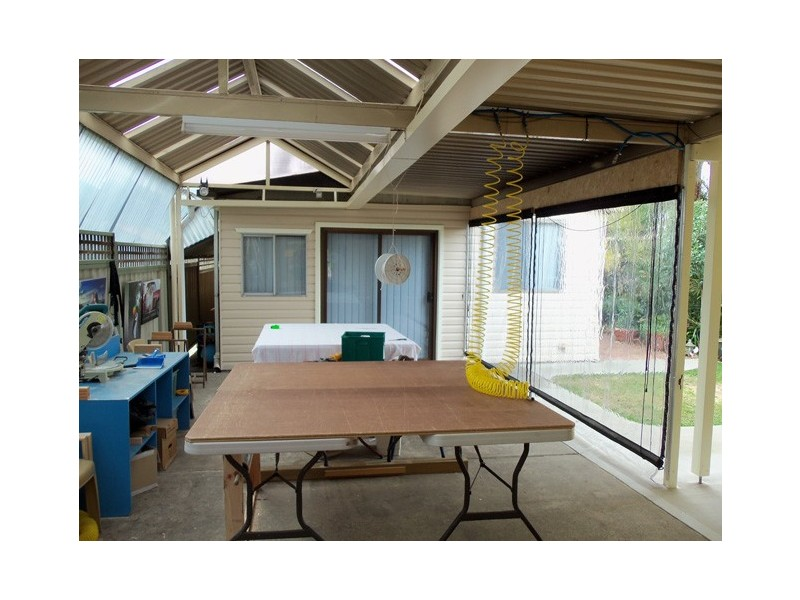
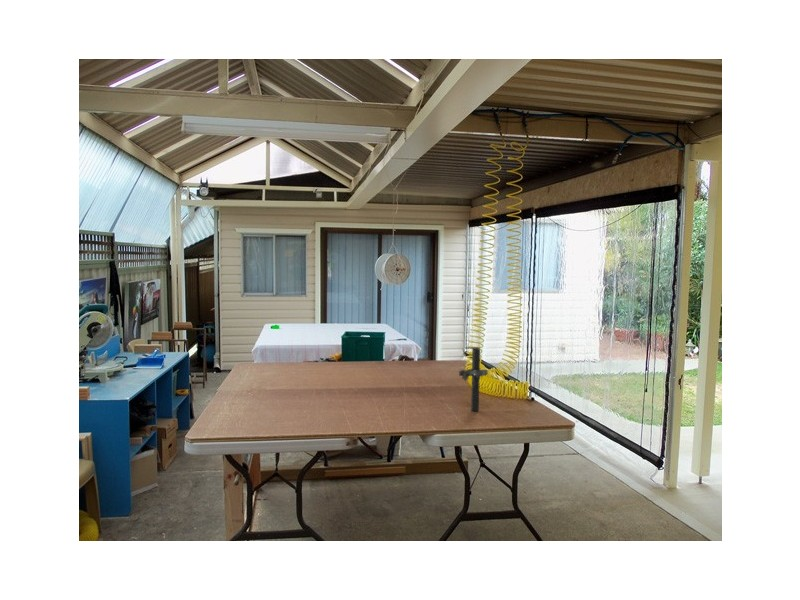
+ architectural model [458,346,489,412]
